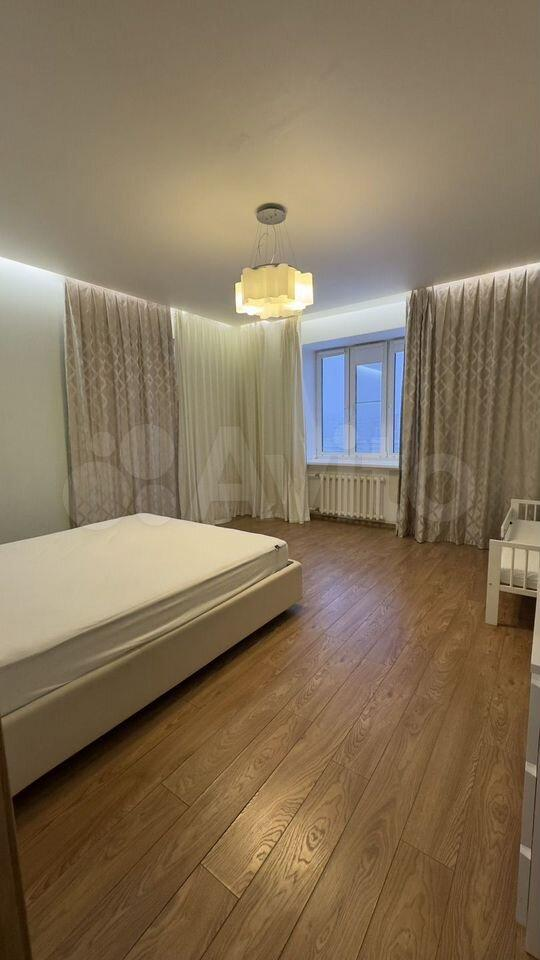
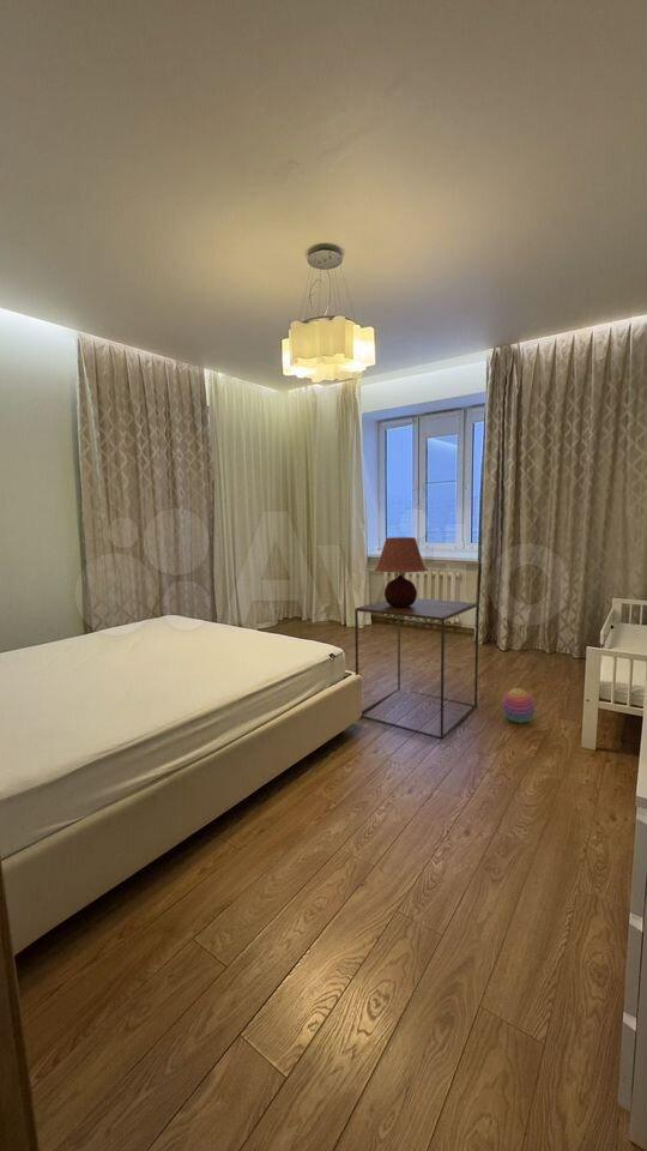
+ table lamp [373,536,429,607]
+ side table [353,597,480,741]
+ stacking toy [501,687,537,724]
